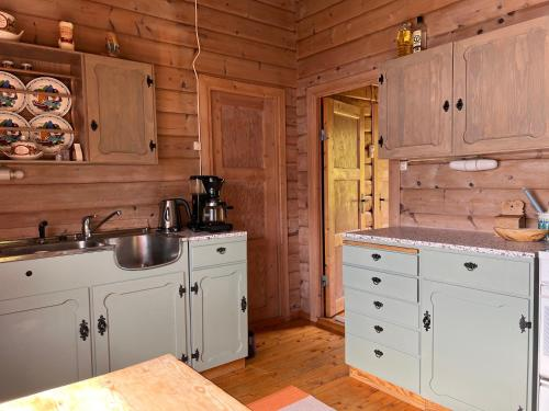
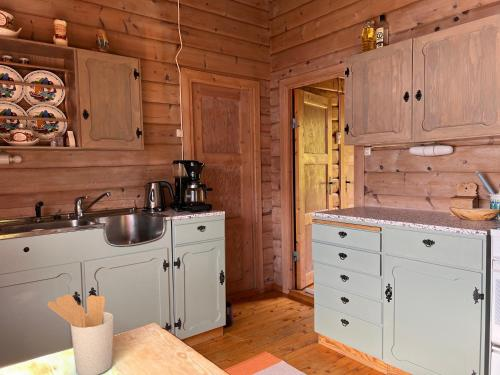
+ utensil holder [47,293,114,375]
